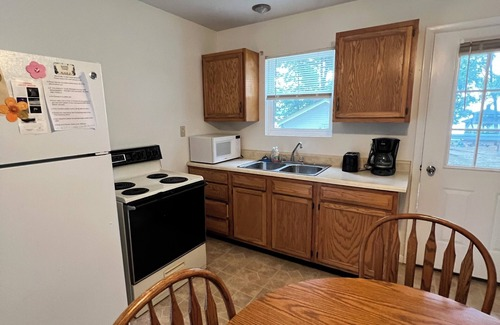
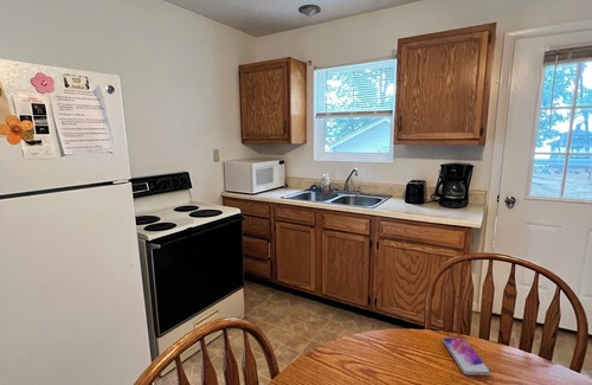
+ smartphone [442,336,491,377]
